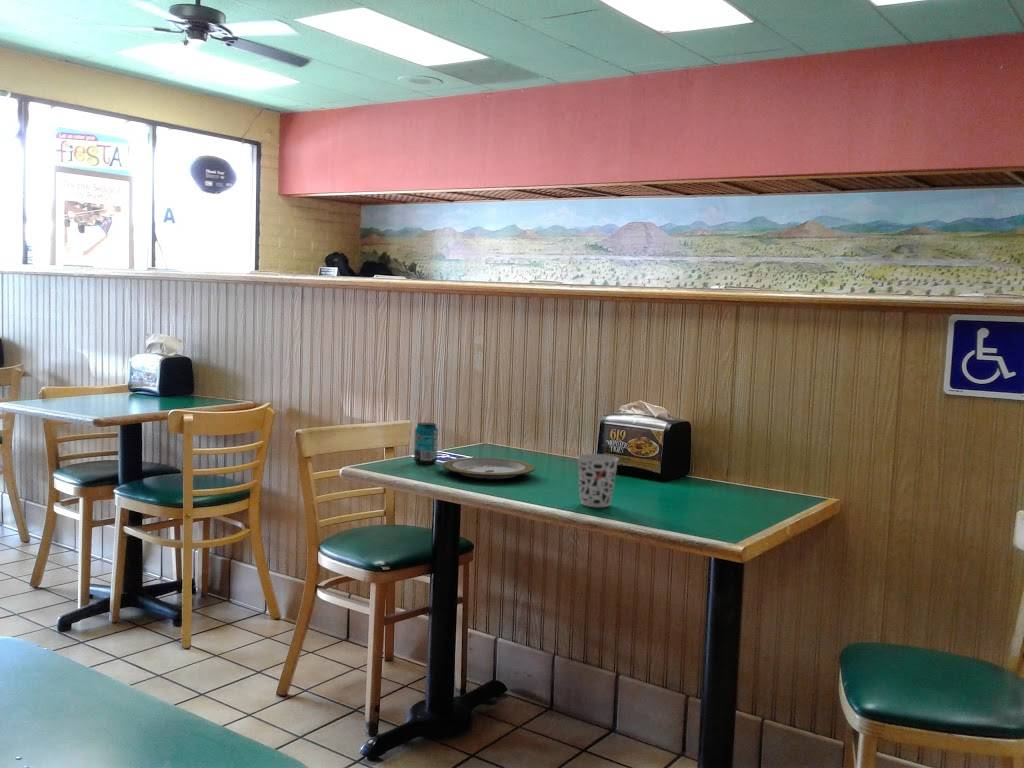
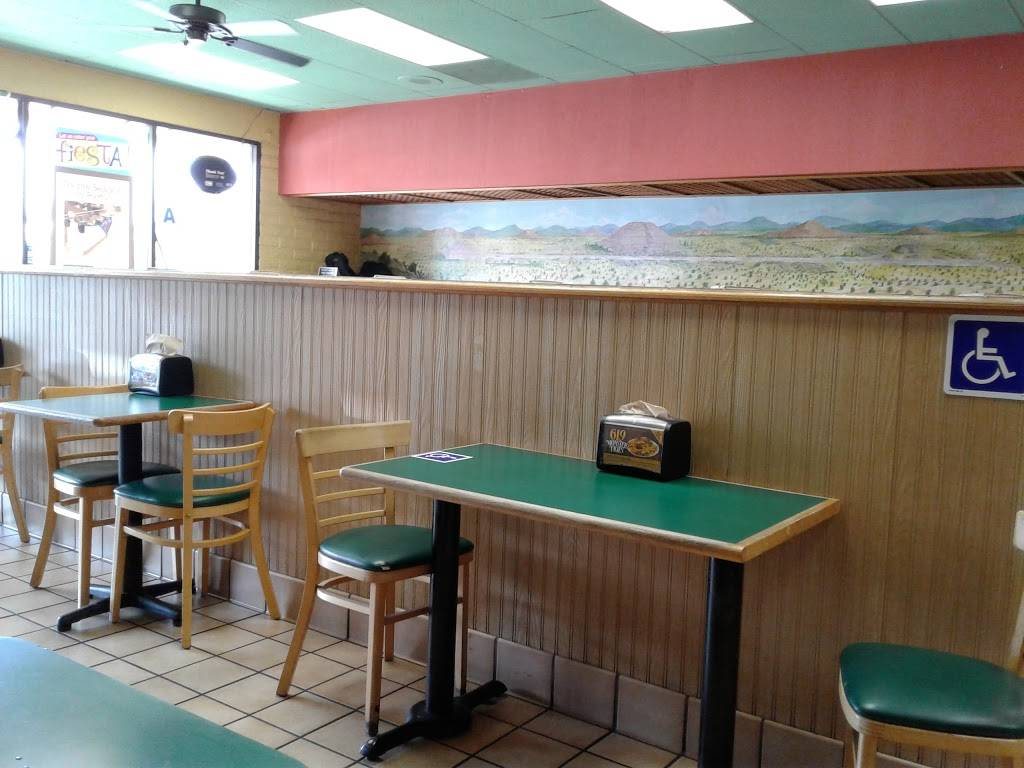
- plate [442,456,536,481]
- beverage can [413,422,439,465]
- cup [576,453,620,508]
